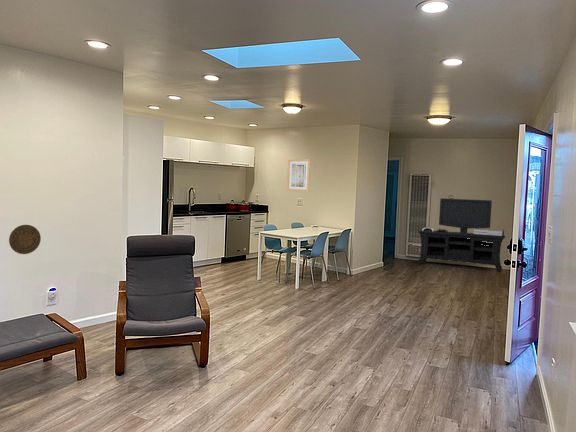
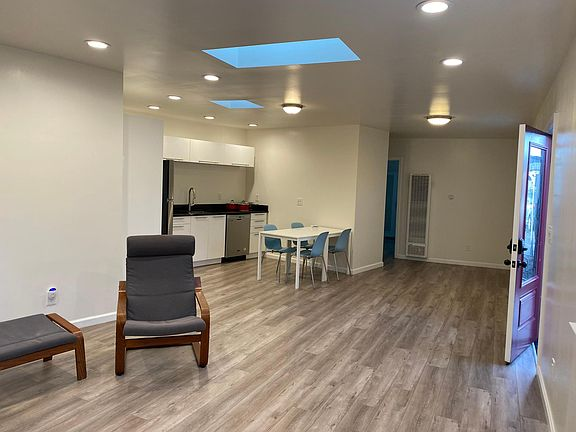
- media console [417,197,506,274]
- decorative plate [8,224,42,255]
- wall art [286,158,311,192]
